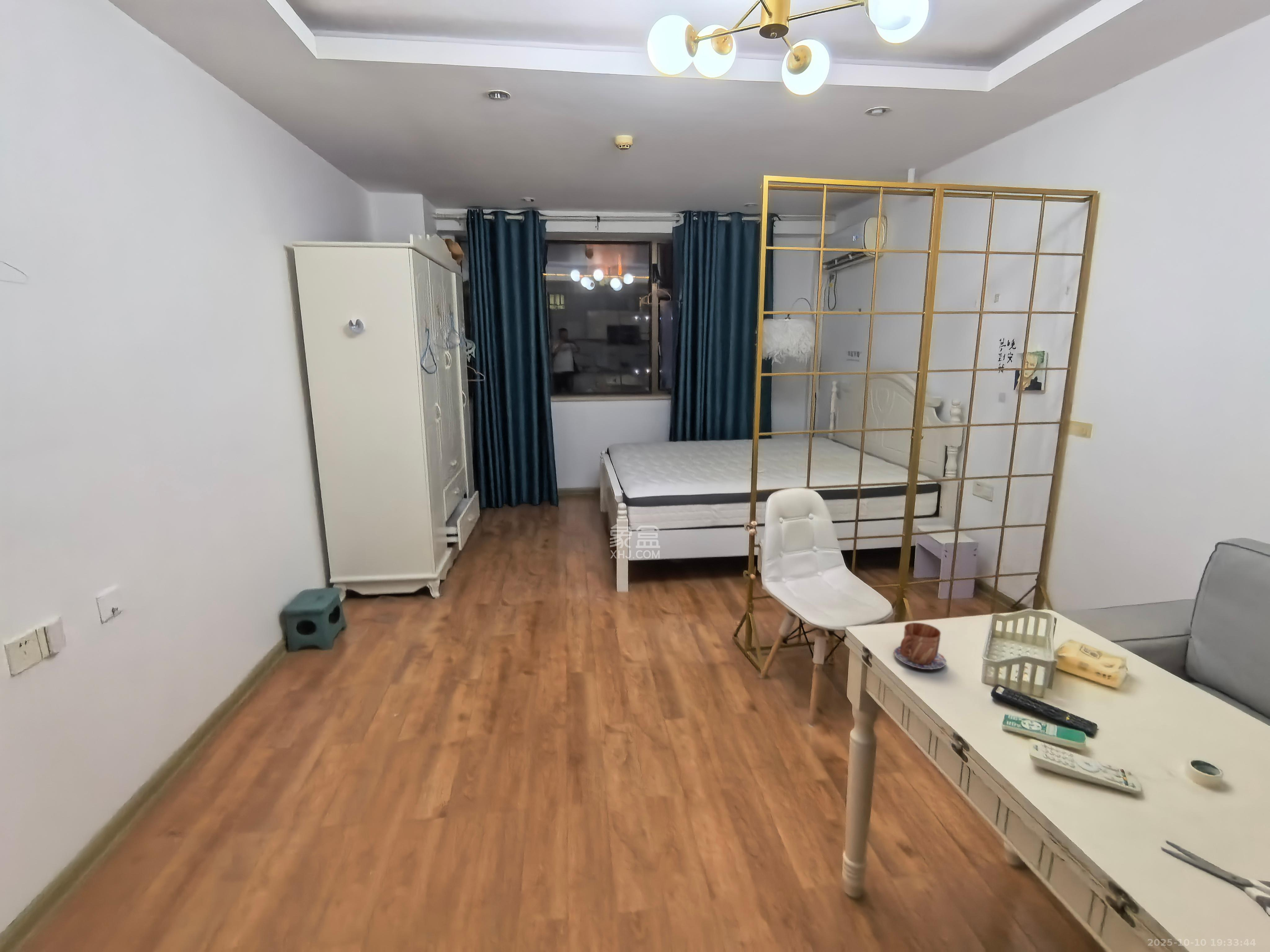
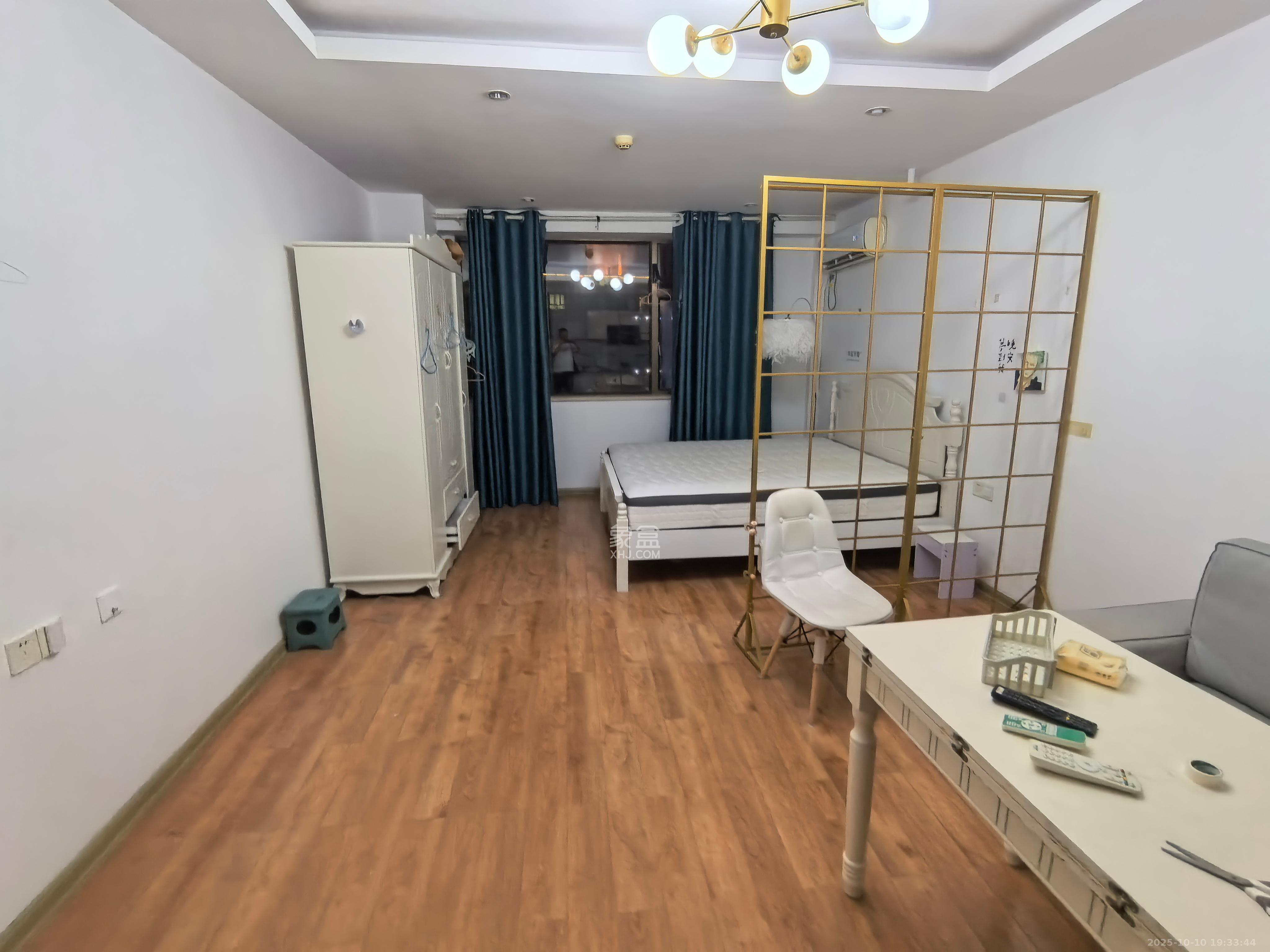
- mug [893,622,947,670]
